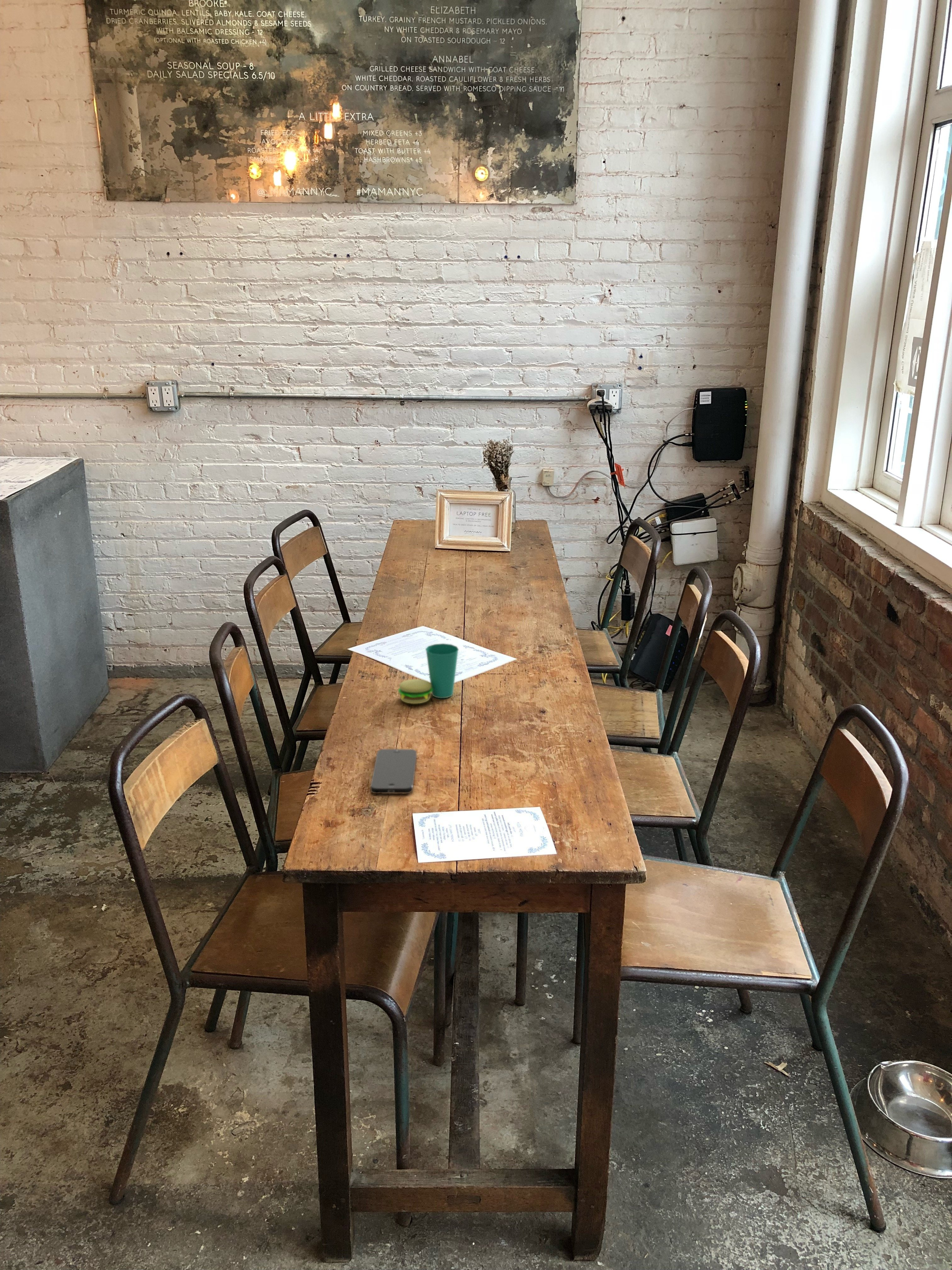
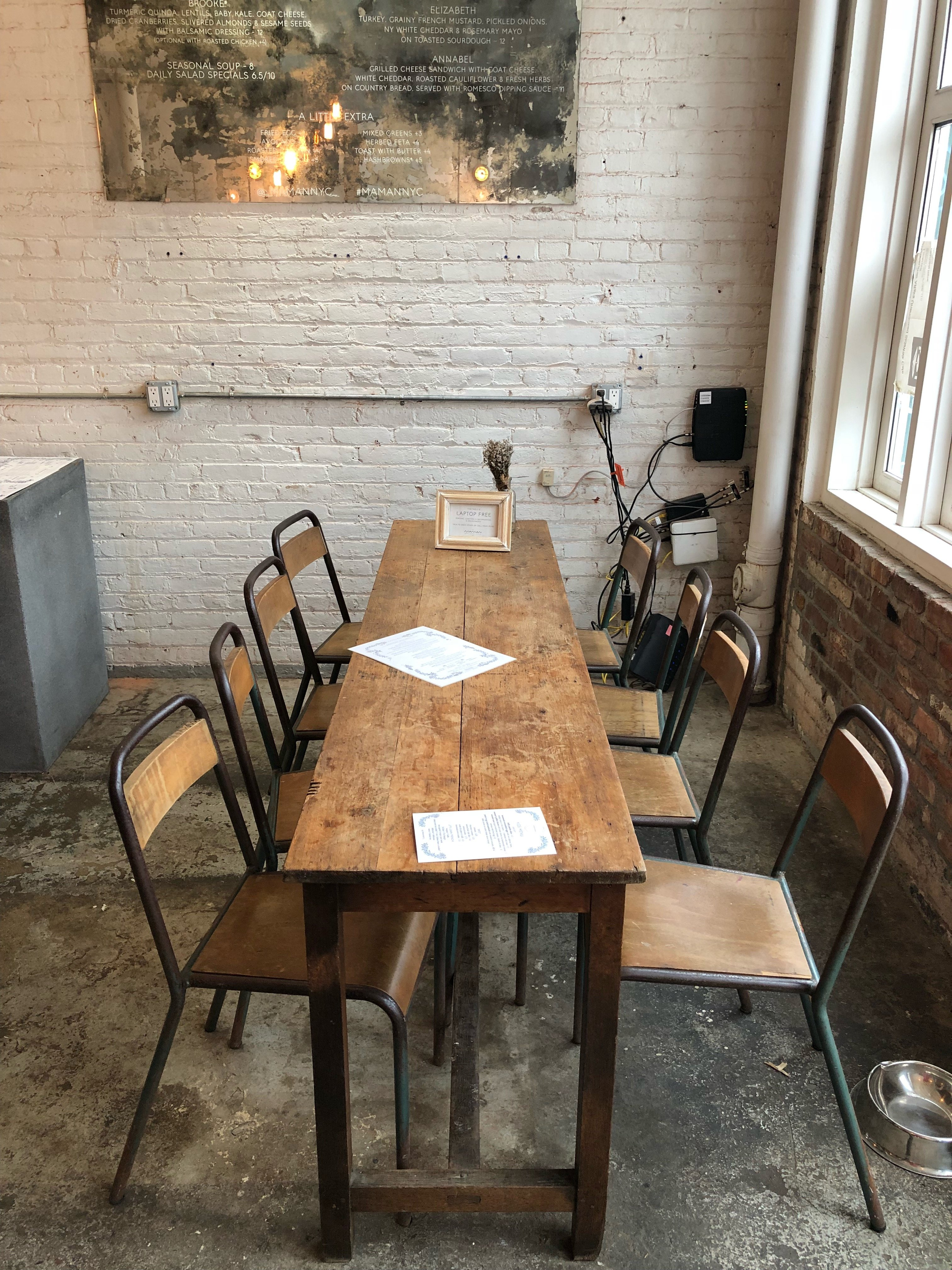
- smartphone [370,749,417,794]
- cup [398,643,459,704]
